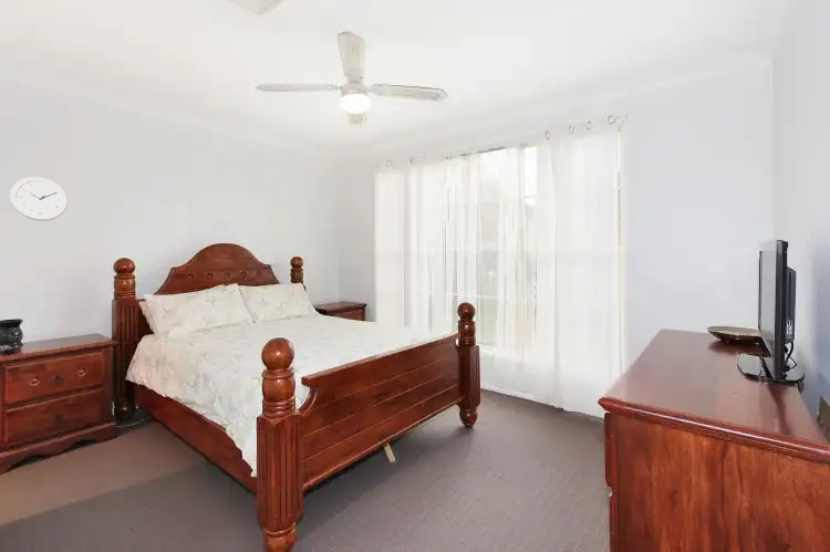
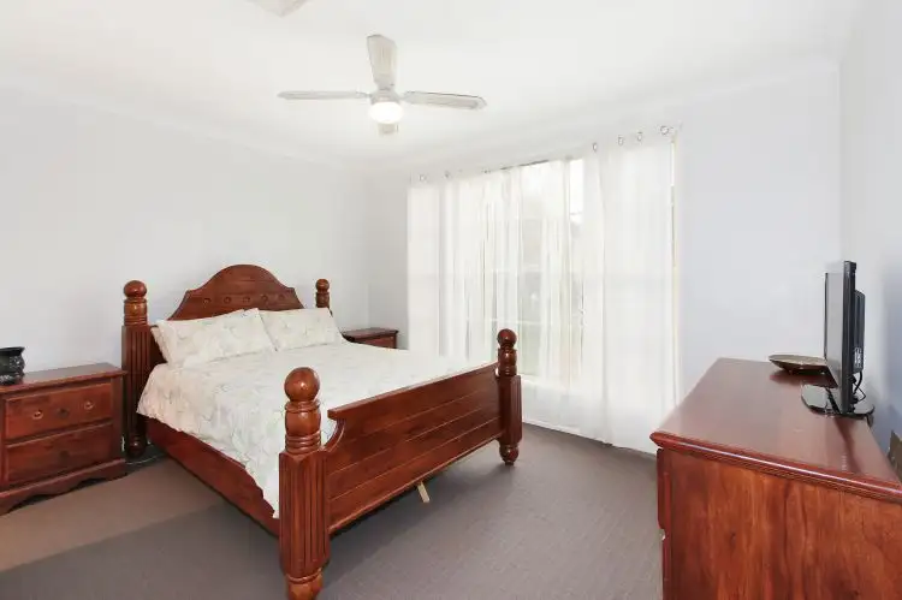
- wall clock [9,176,69,222]
